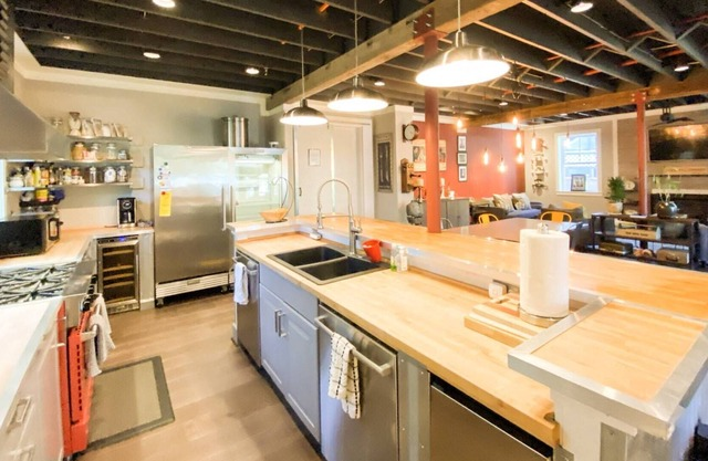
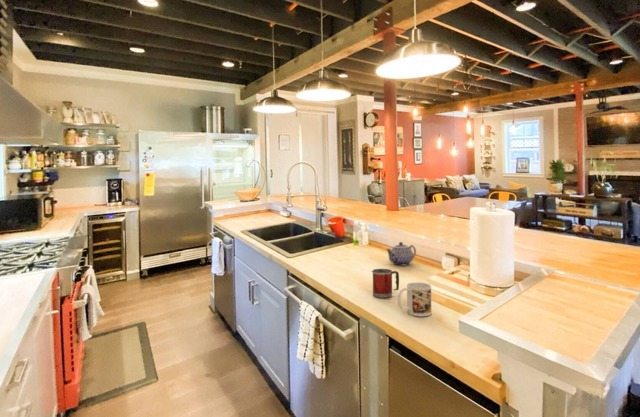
+ teapot [385,241,417,266]
+ mug [371,268,400,299]
+ mug [397,281,432,317]
